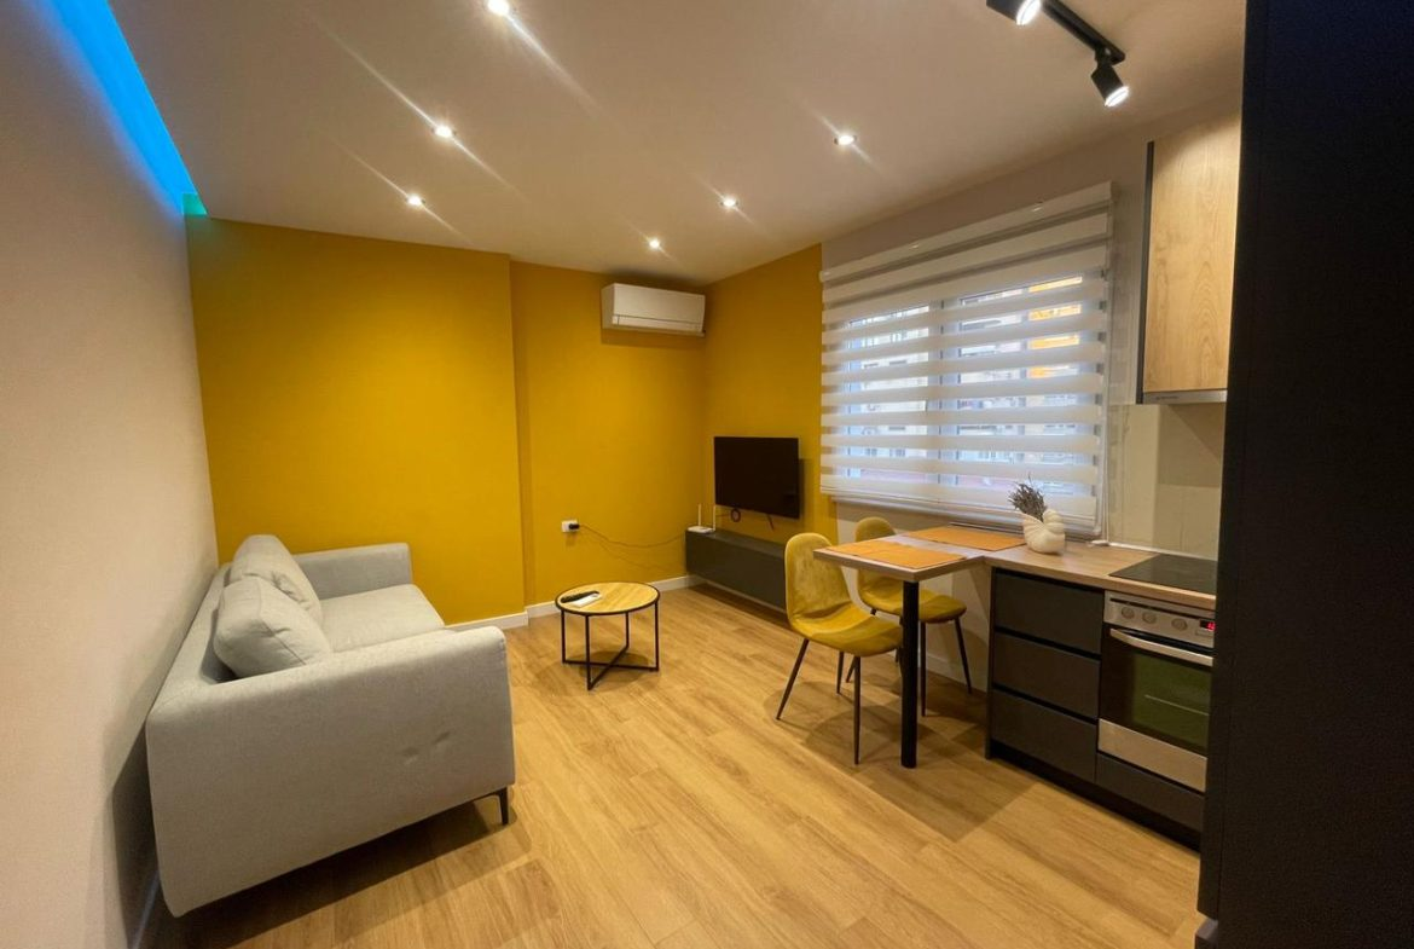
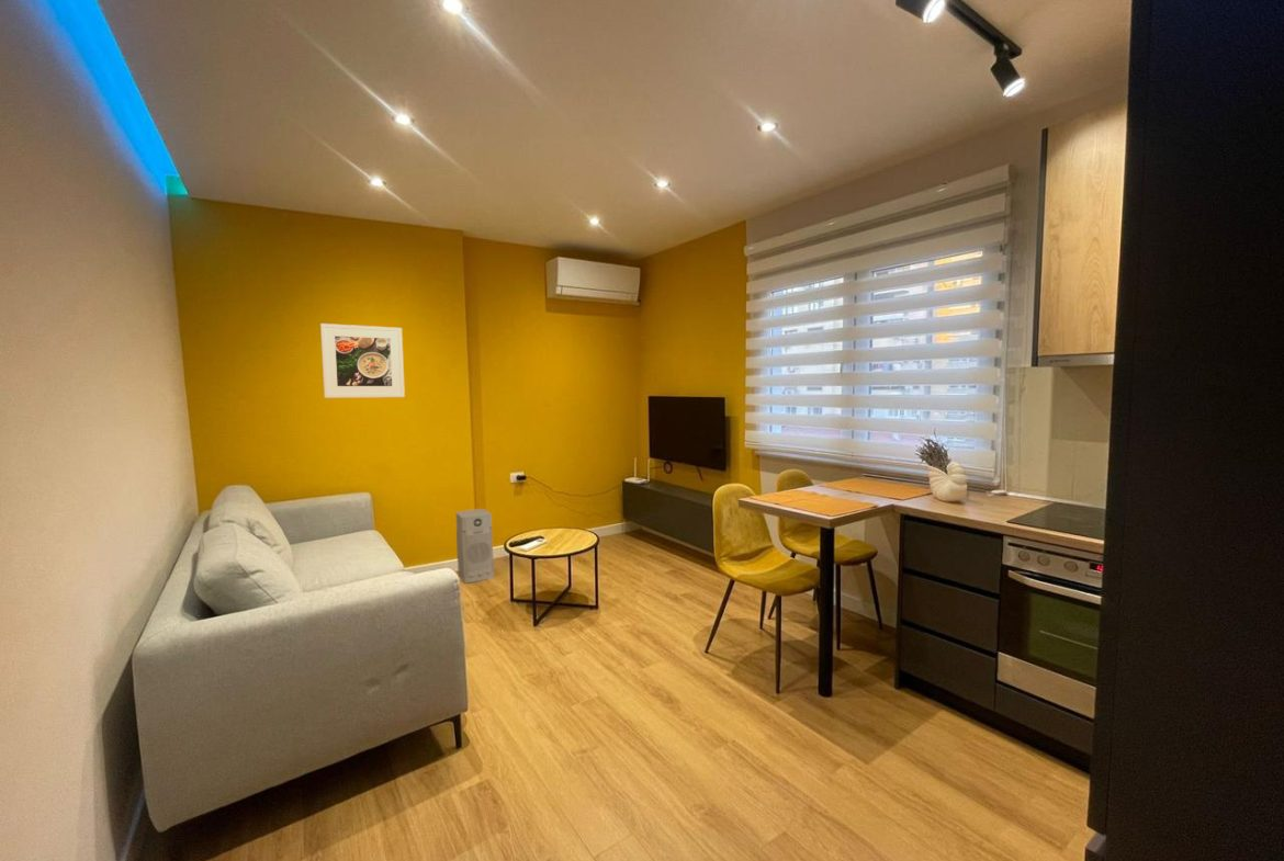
+ air purifier [455,508,495,585]
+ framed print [319,322,406,399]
